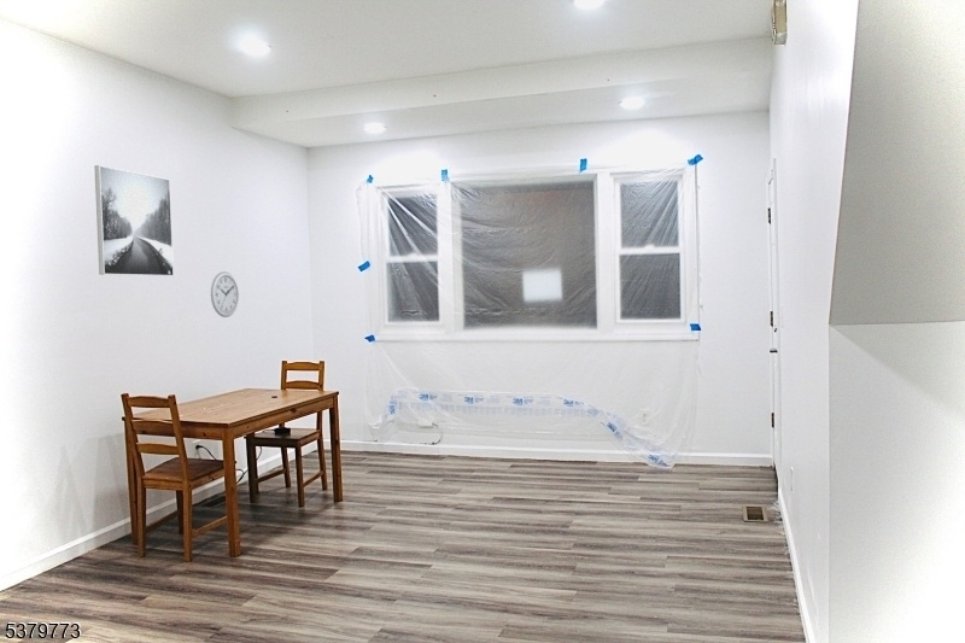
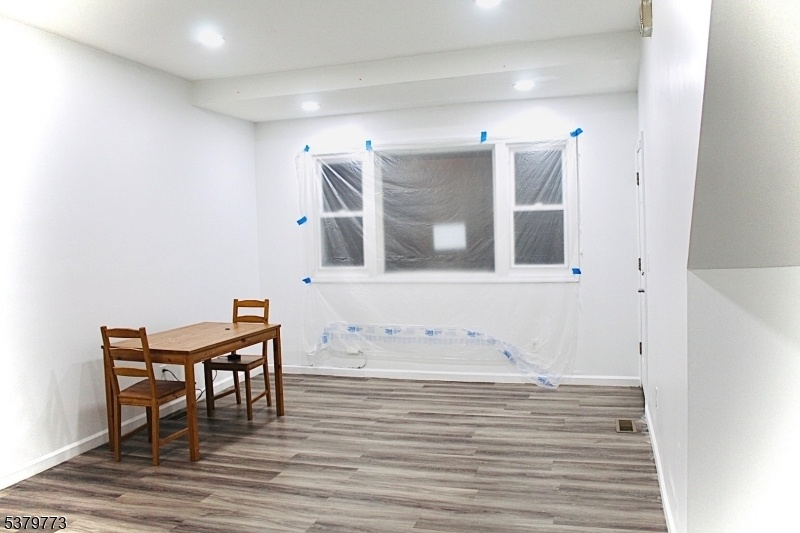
- wall clock [210,270,240,318]
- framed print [94,164,175,277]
